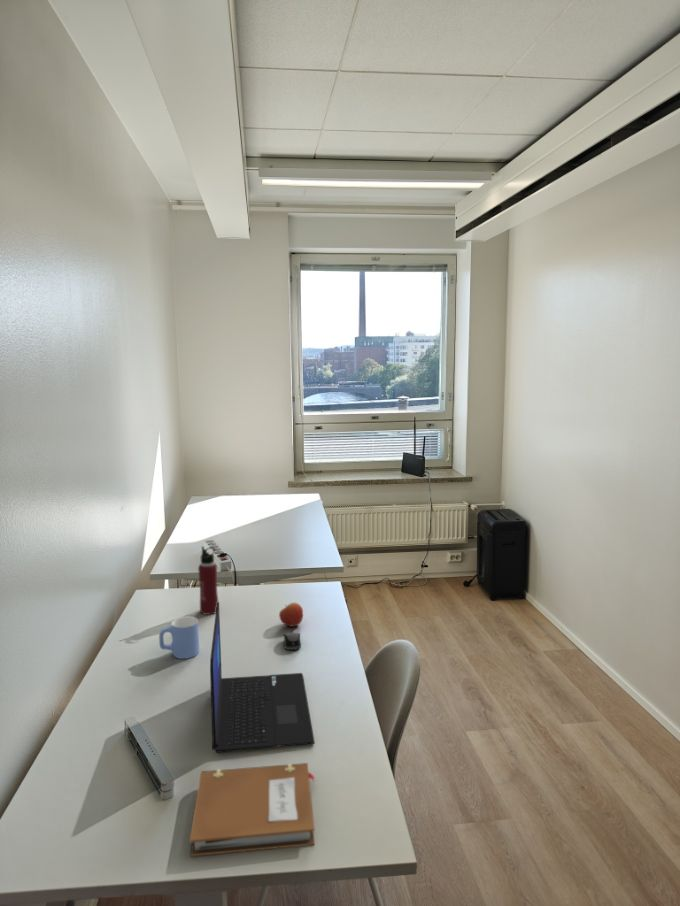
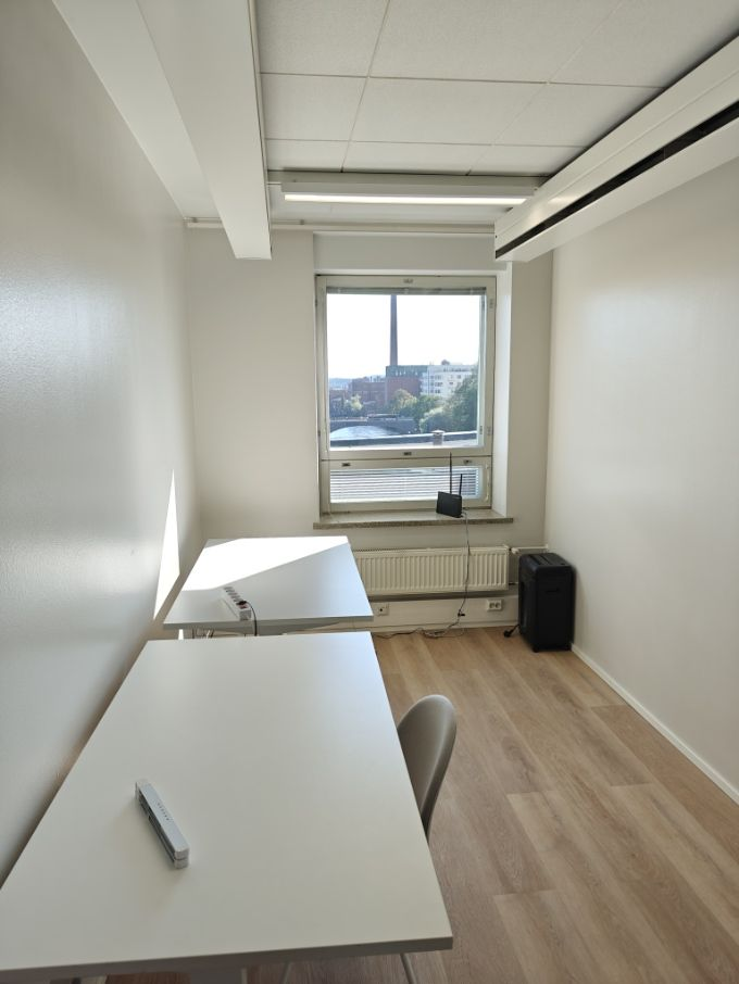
- notebook [189,762,316,857]
- water bottle [197,545,219,616]
- mug [158,615,200,660]
- laptop [209,601,316,754]
- computer mouse [283,630,302,651]
- apple [278,602,304,628]
